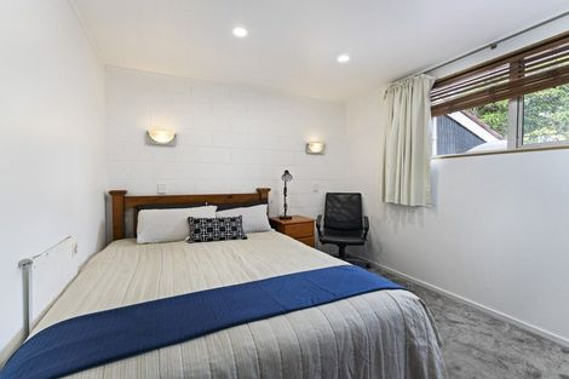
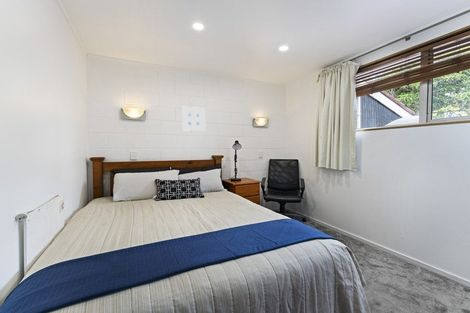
+ wall art [181,106,206,132]
